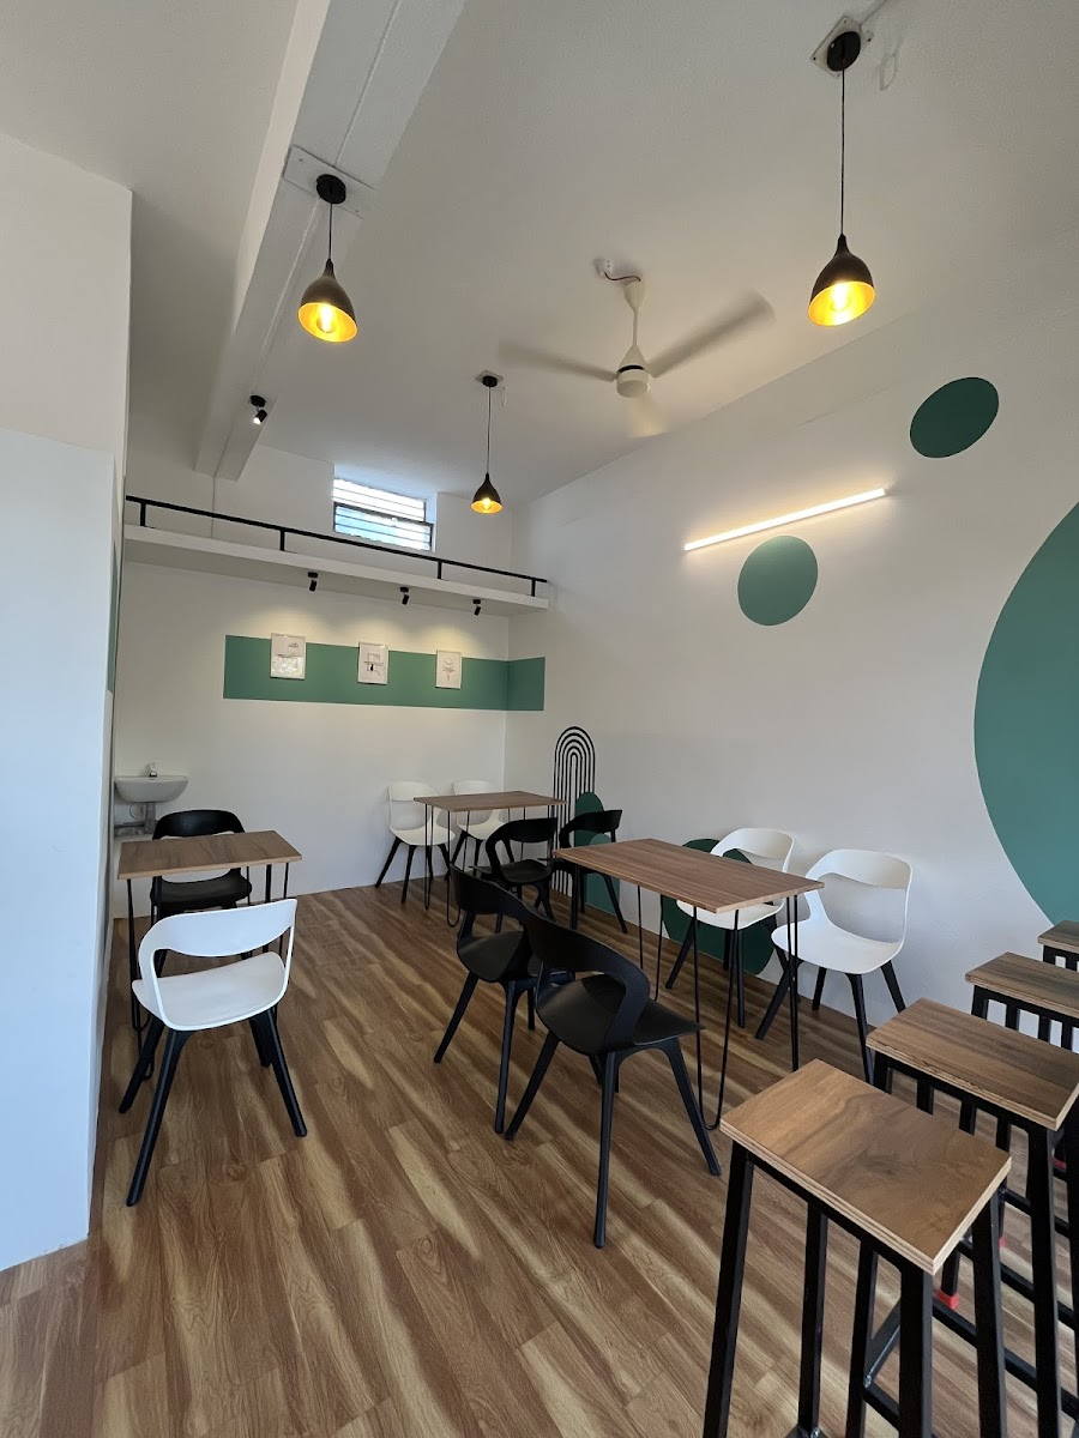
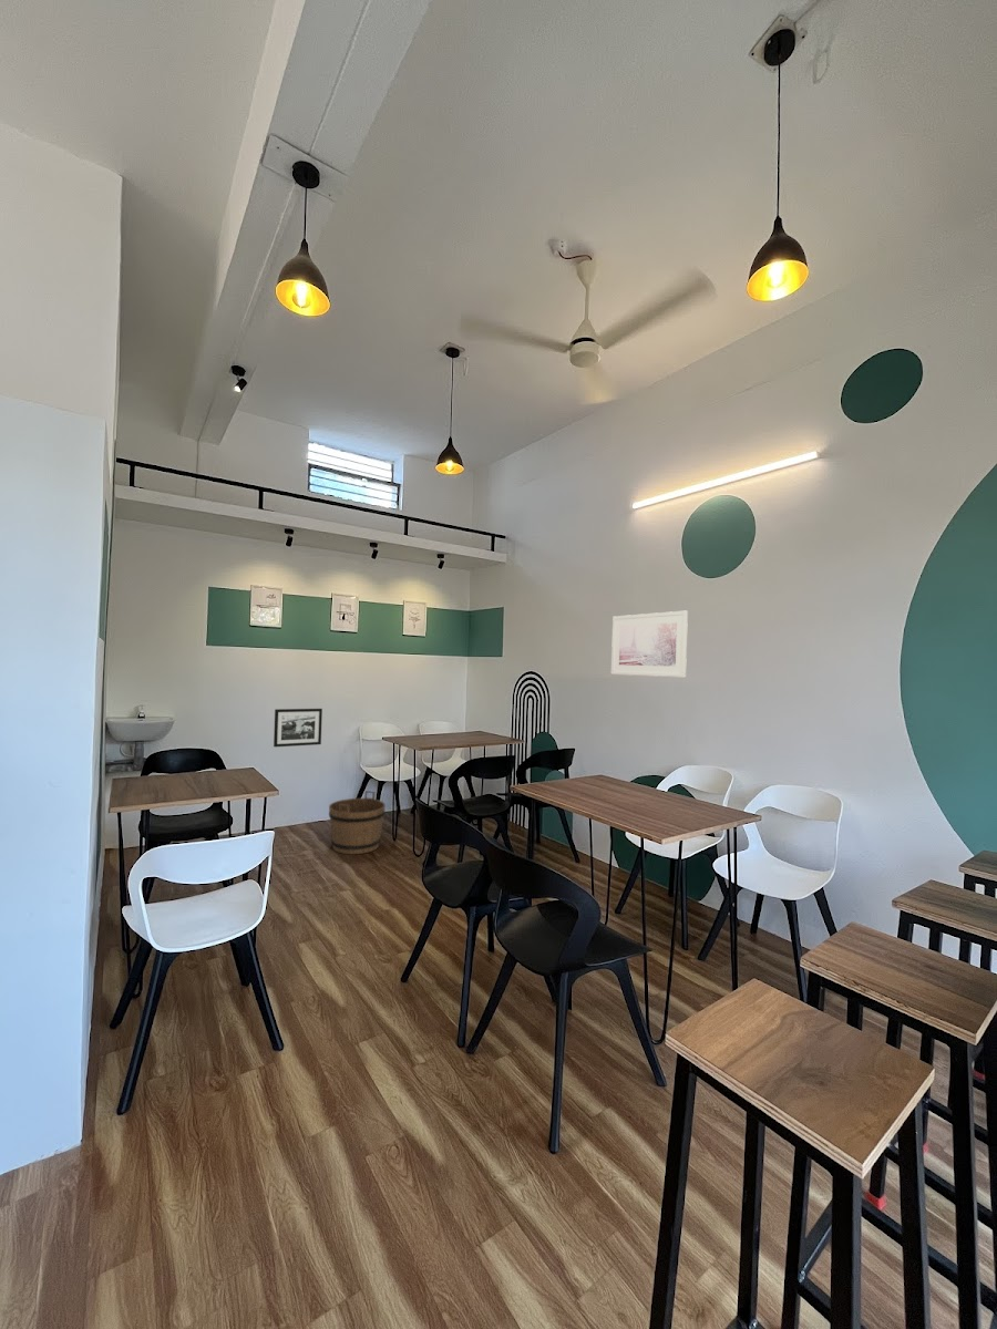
+ picture frame [273,708,323,748]
+ bucket [328,790,387,855]
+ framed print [610,610,689,678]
